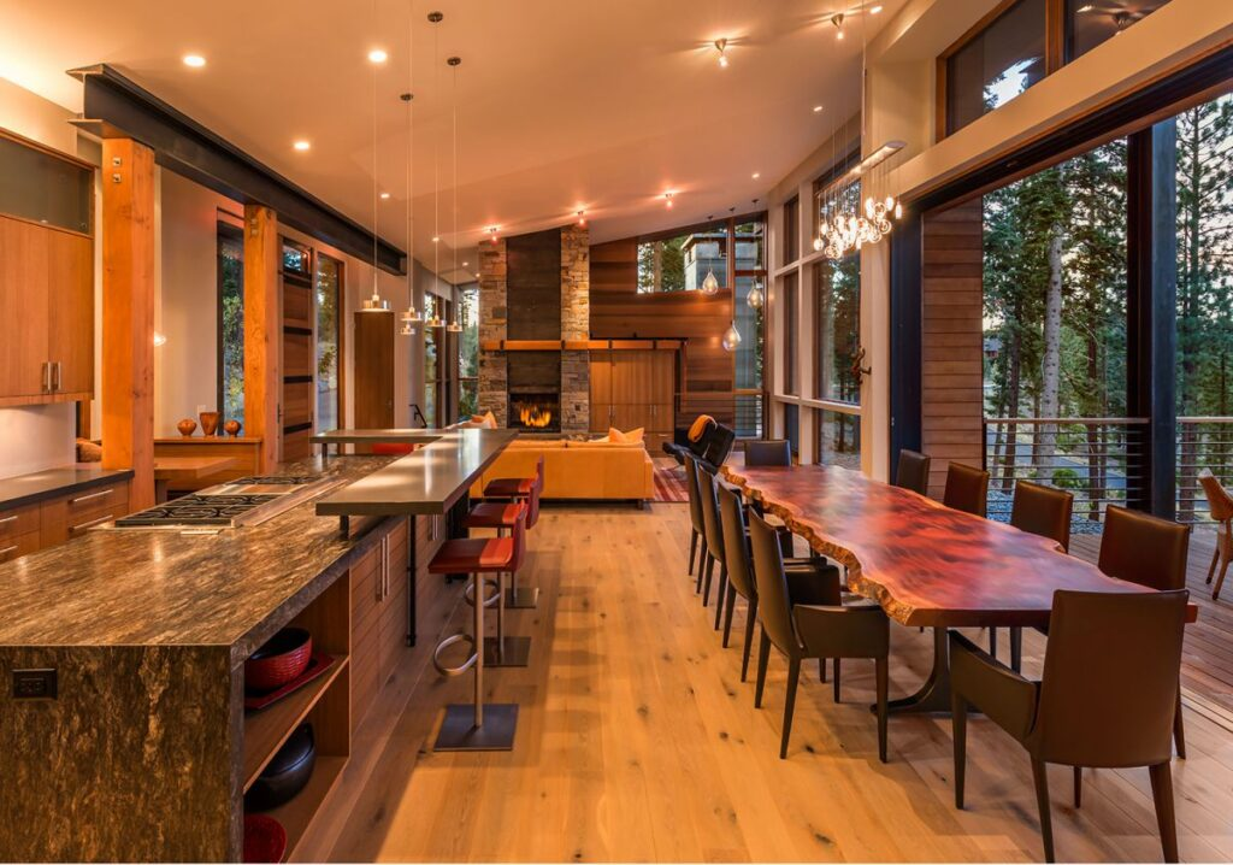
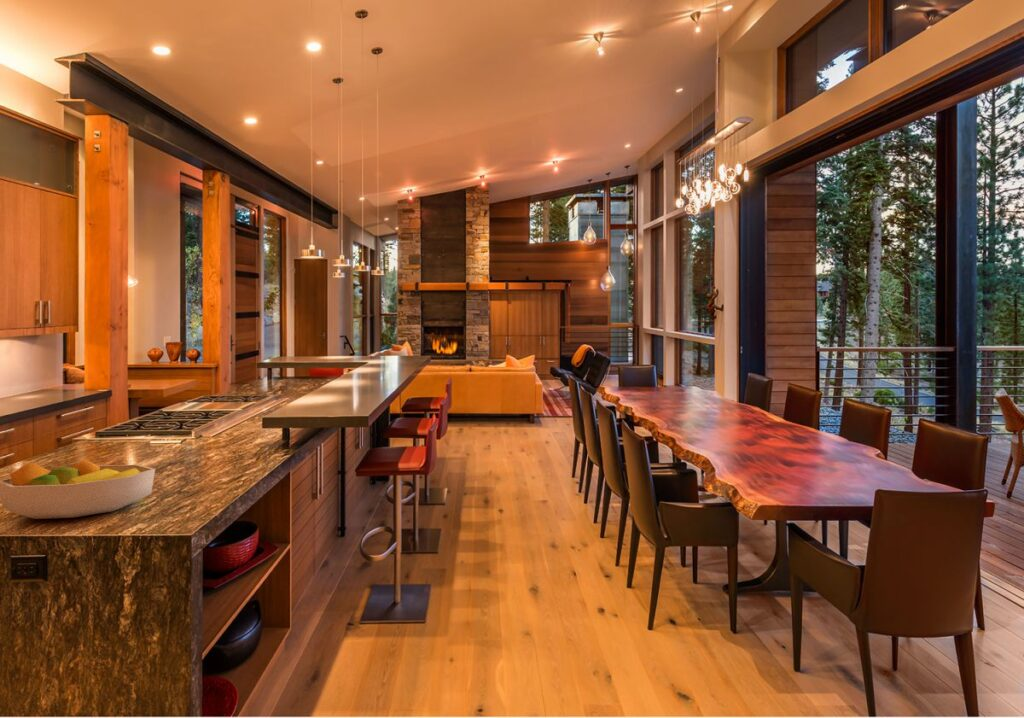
+ fruit bowl [0,458,156,520]
